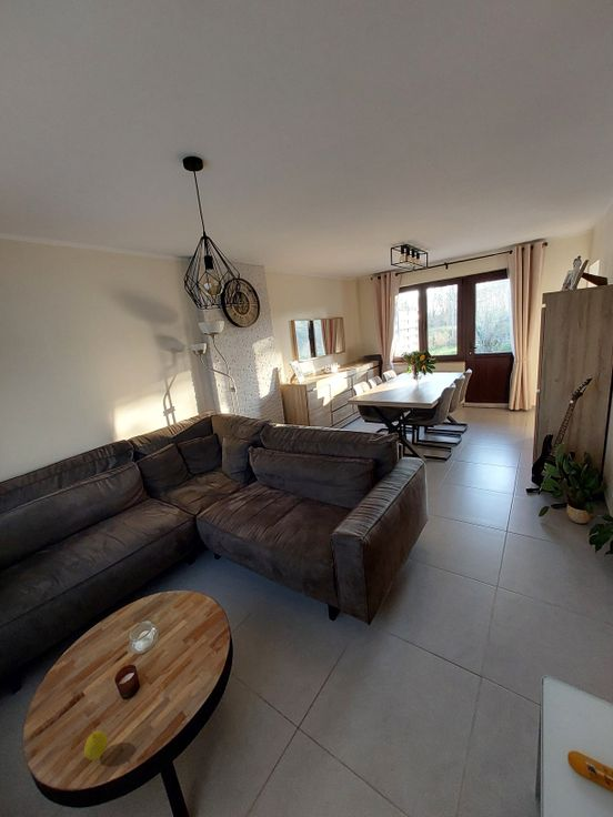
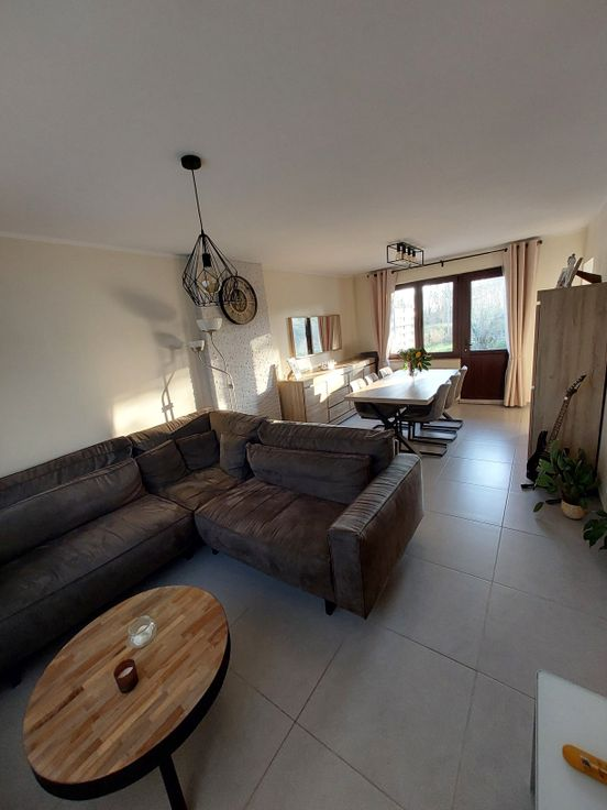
- fruit [83,729,109,761]
